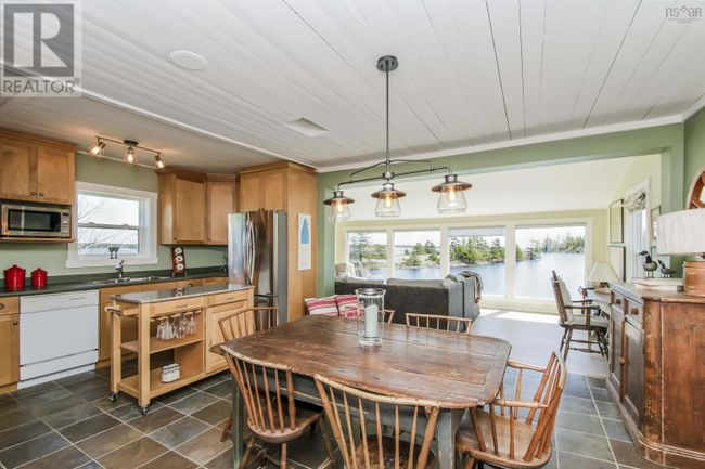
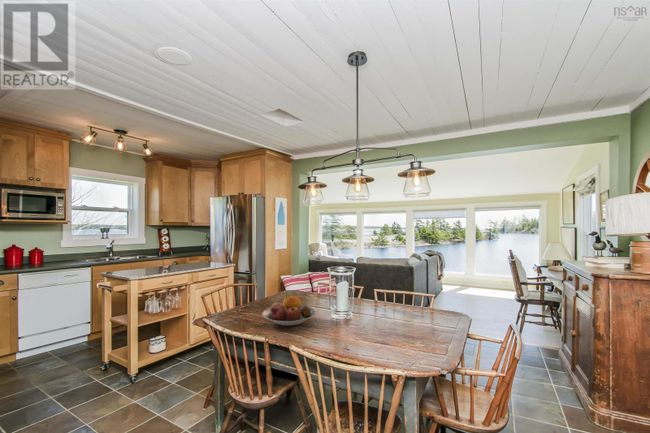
+ fruit bowl [261,293,317,327]
